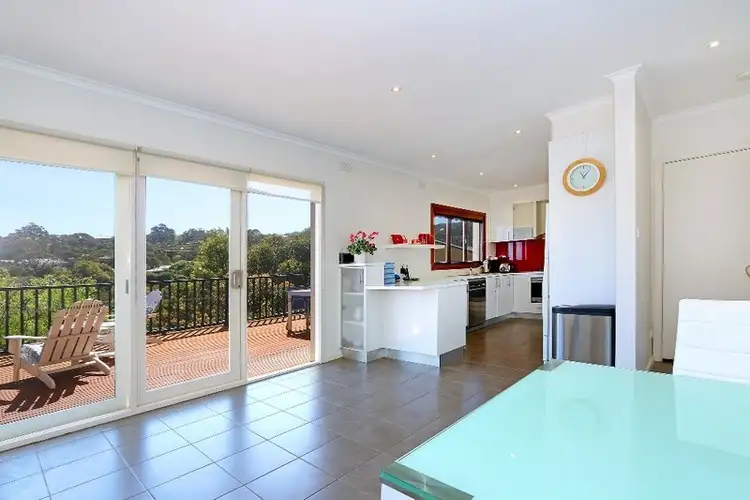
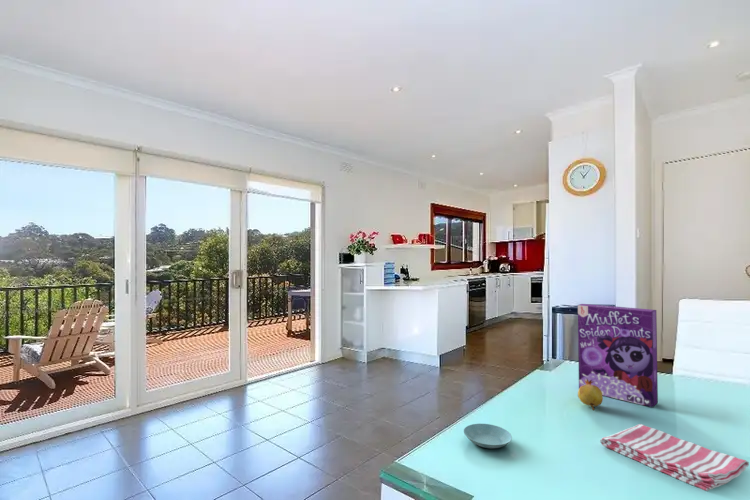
+ dish towel [599,423,750,492]
+ cereal box [577,303,659,408]
+ saucer [463,423,513,449]
+ fruit [577,379,604,411]
